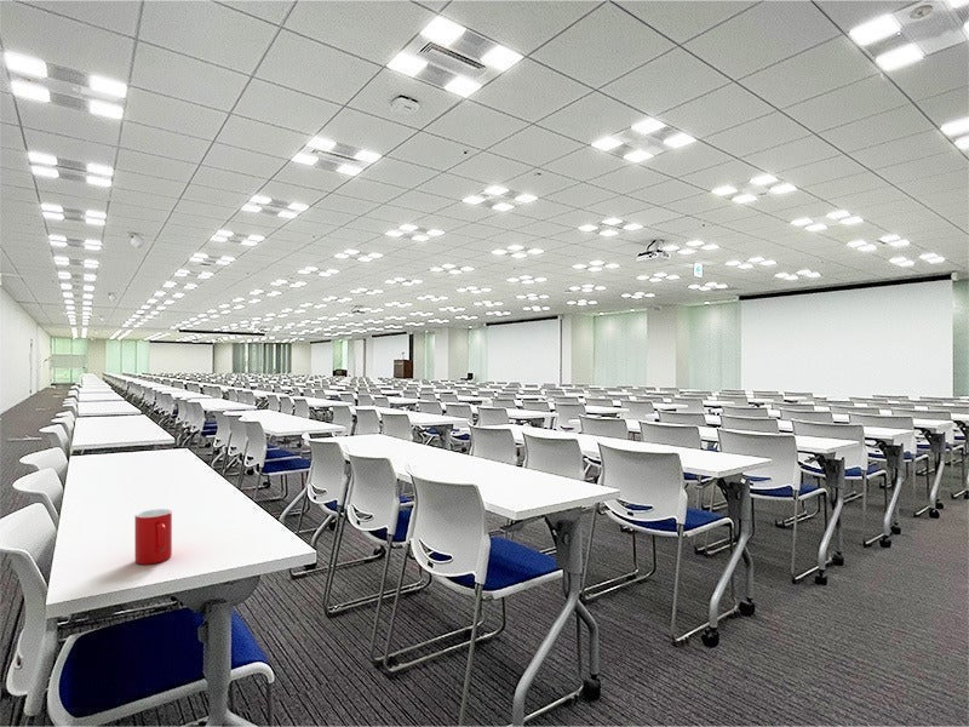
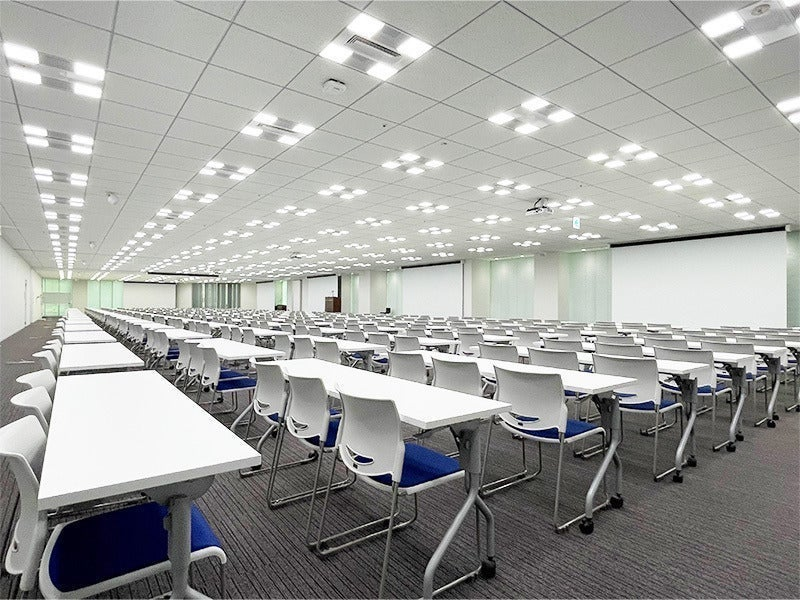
- cup [133,508,173,566]
